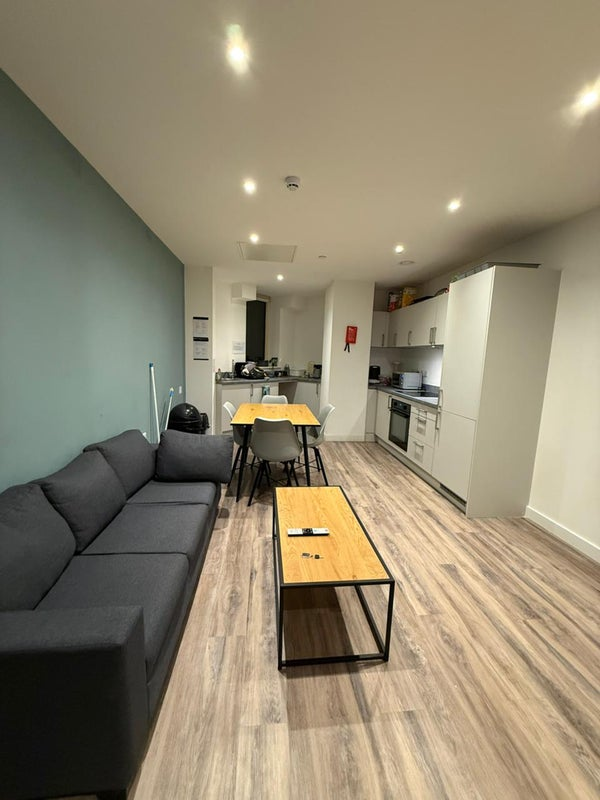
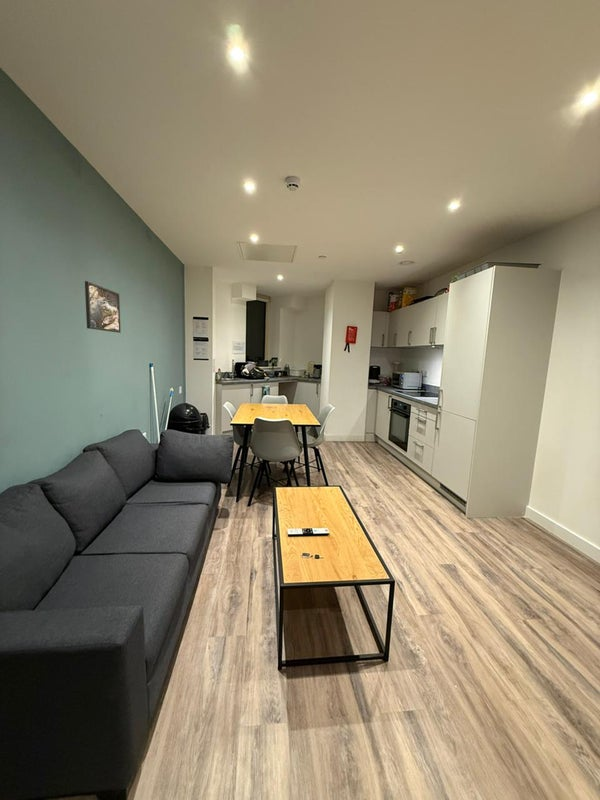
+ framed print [84,280,122,334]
